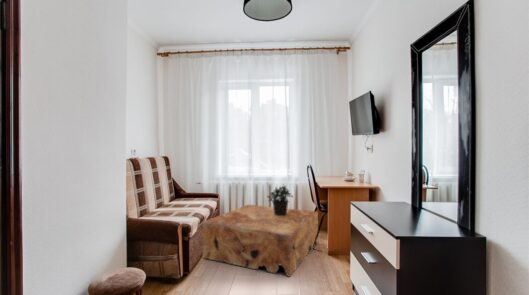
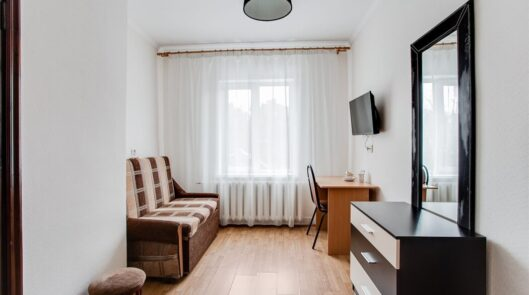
- potted plant [266,185,294,216]
- coffee table [202,204,319,278]
